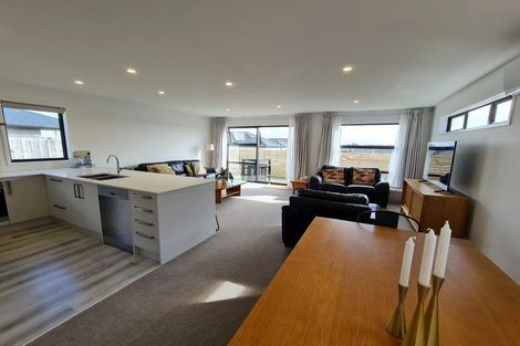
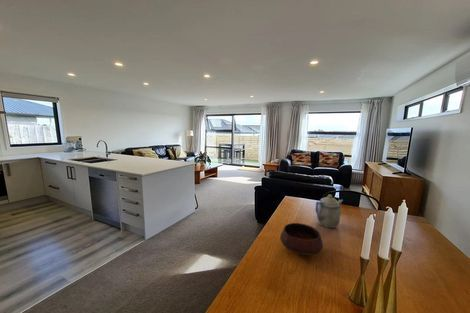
+ bowl [280,222,324,256]
+ teapot [314,194,344,229]
